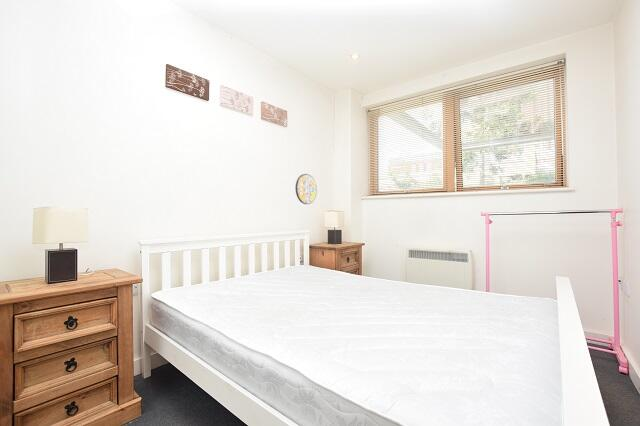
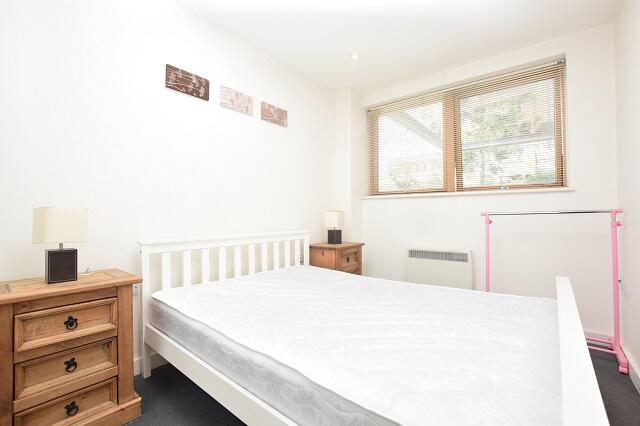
- manhole cover [295,173,318,205]
